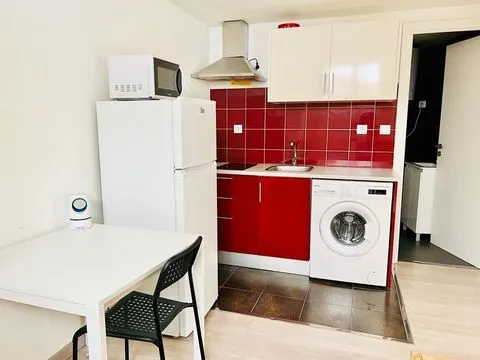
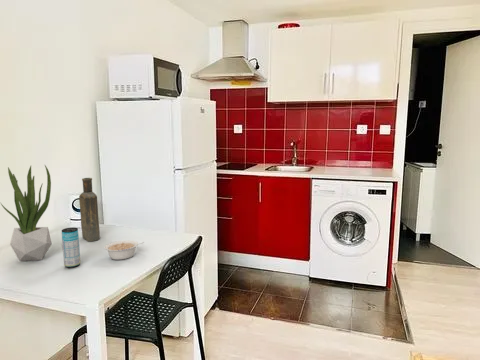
+ bottle [78,177,101,242]
+ beverage can [61,226,81,269]
+ potted plant [0,164,53,262]
+ legume [103,239,145,261]
